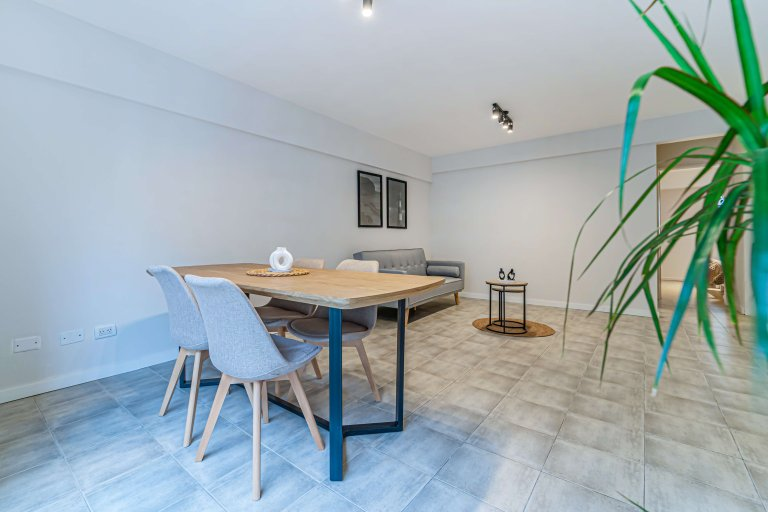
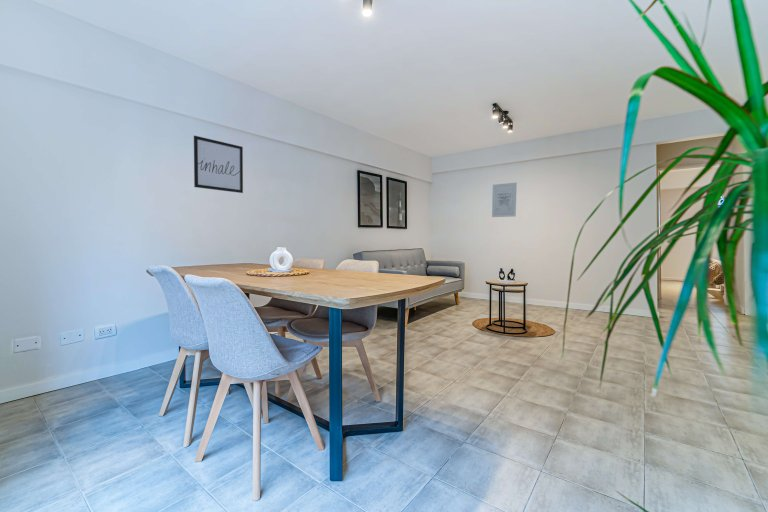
+ wall art [491,182,518,218]
+ wall art [193,134,244,194]
